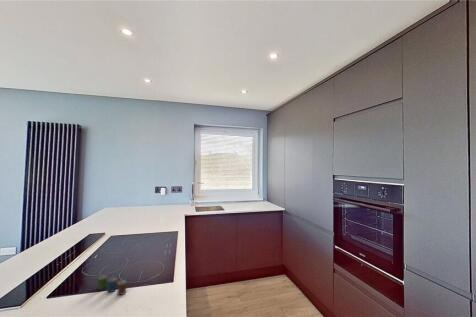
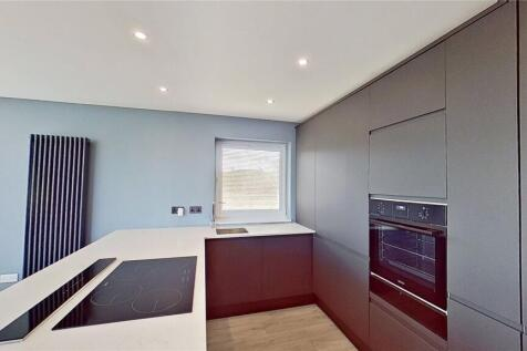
- cup [96,275,127,296]
